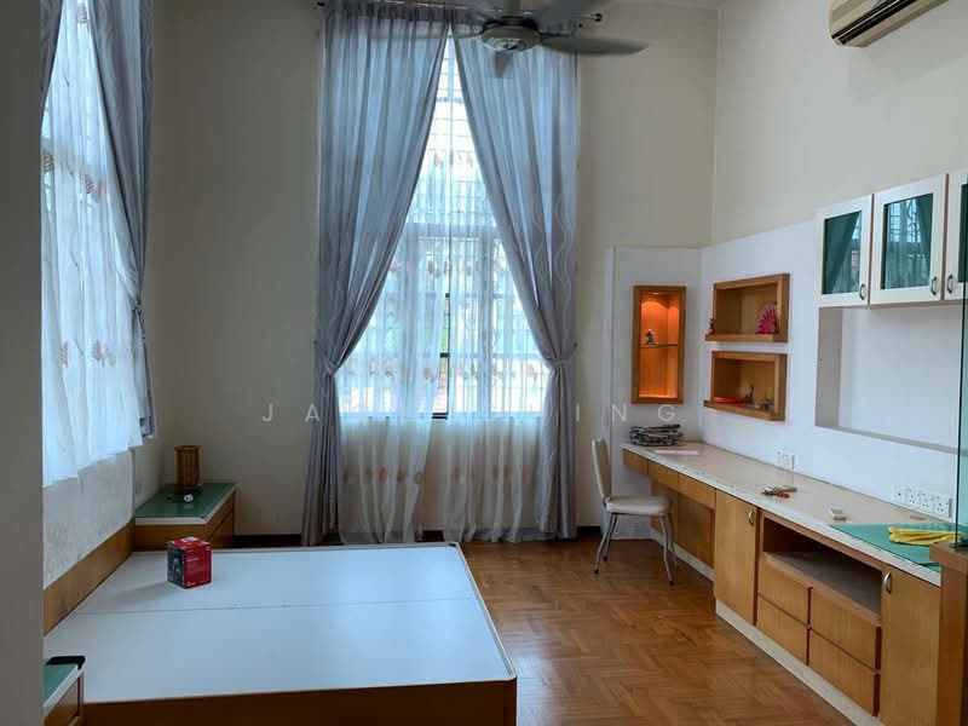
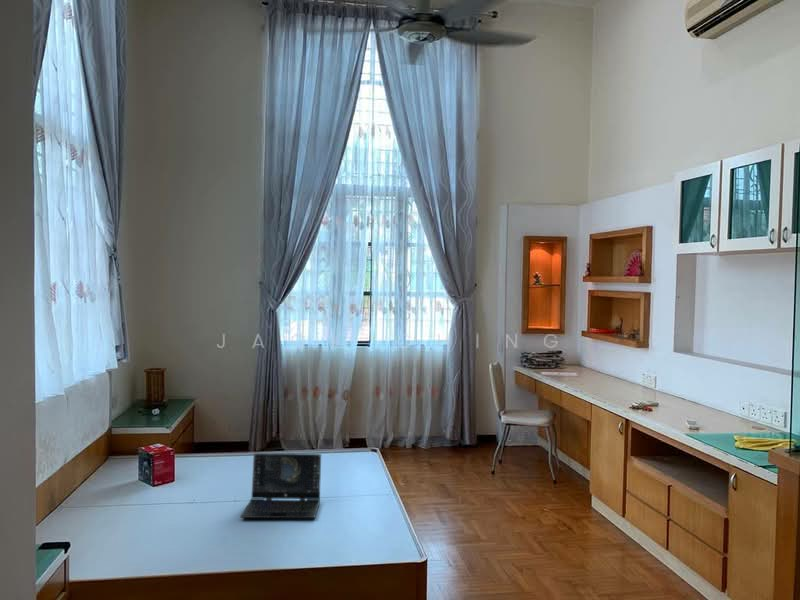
+ laptop [239,452,322,519]
